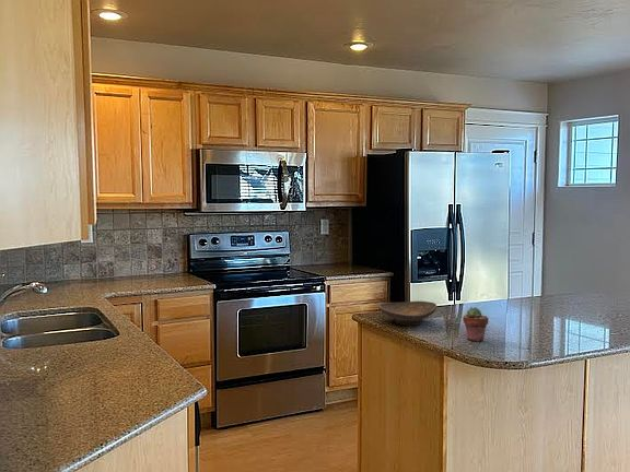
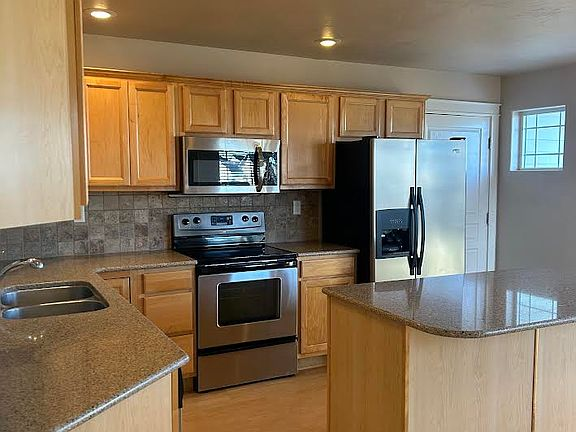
- potted succulent [462,306,489,342]
- decorative bowl [377,300,439,326]
